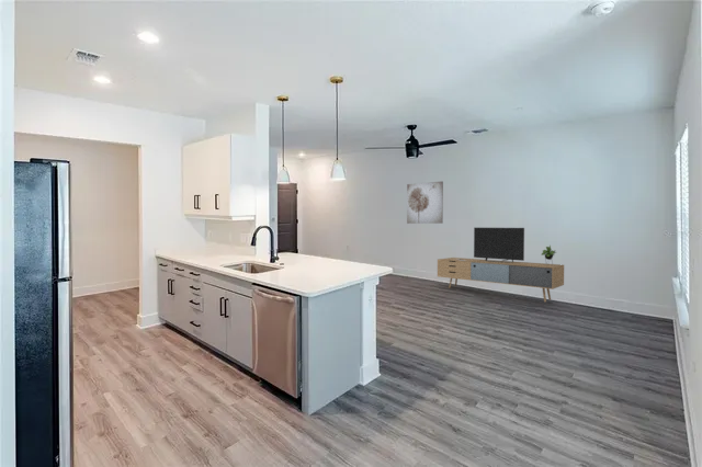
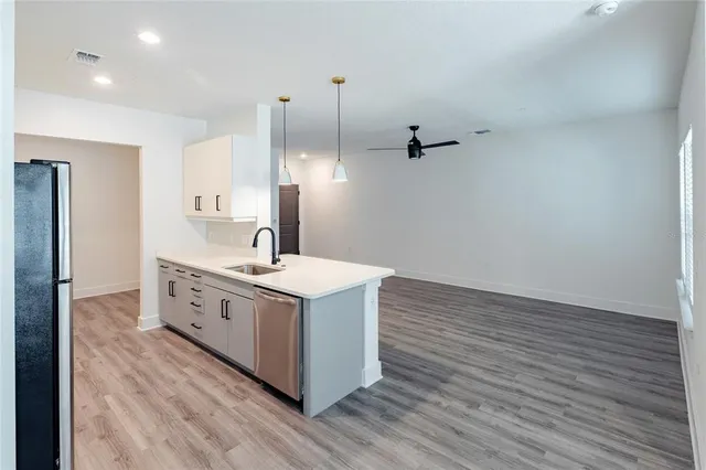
- media console [437,227,565,303]
- wall art [406,180,444,225]
